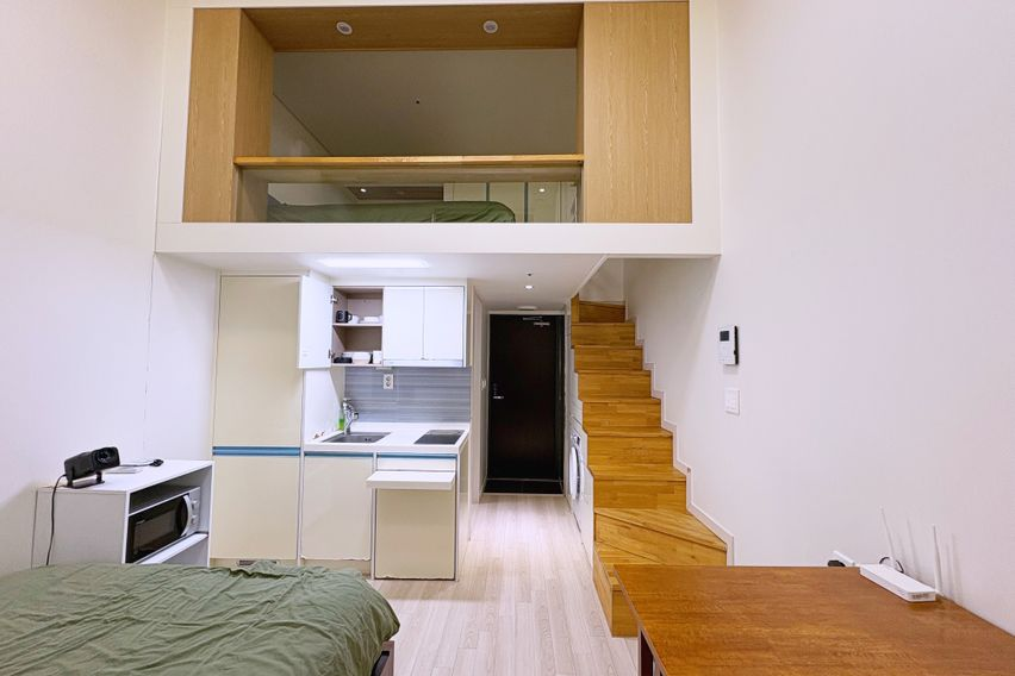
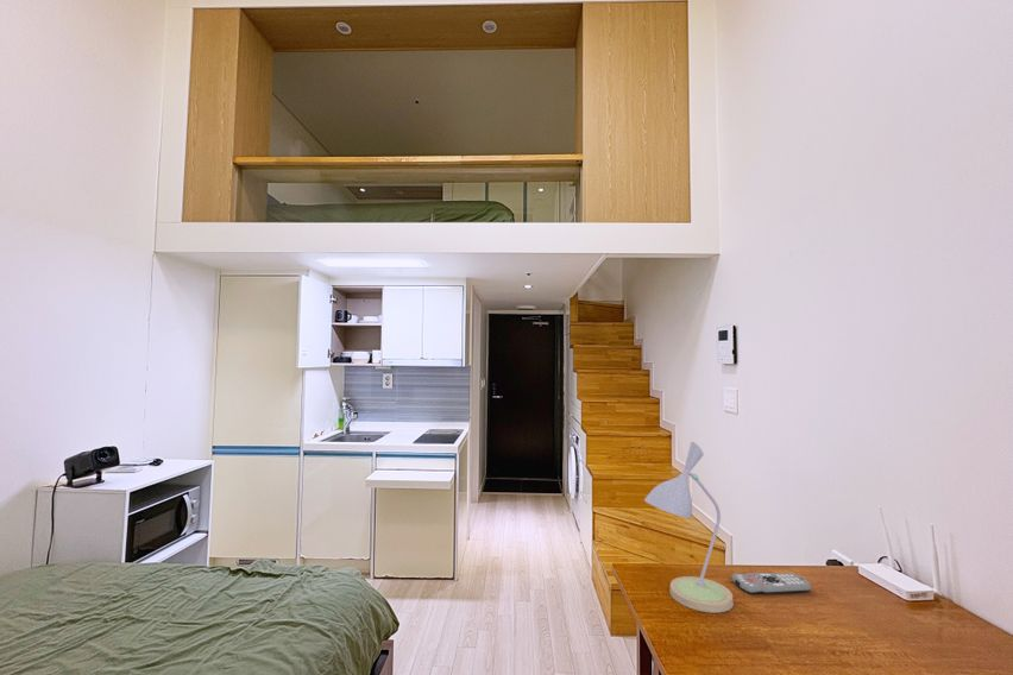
+ desk lamp [643,441,735,614]
+ remote control [731,572,812,595]
